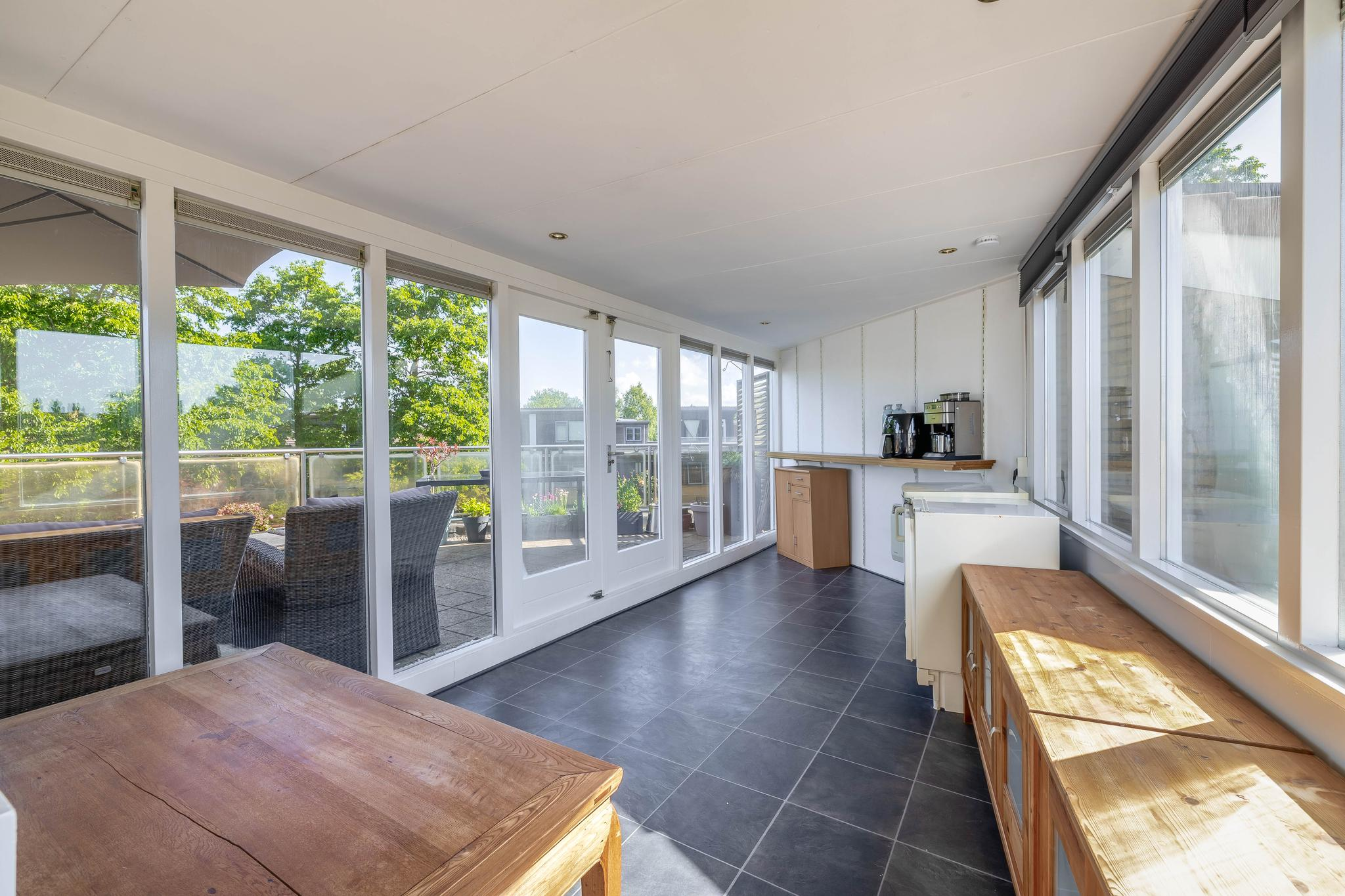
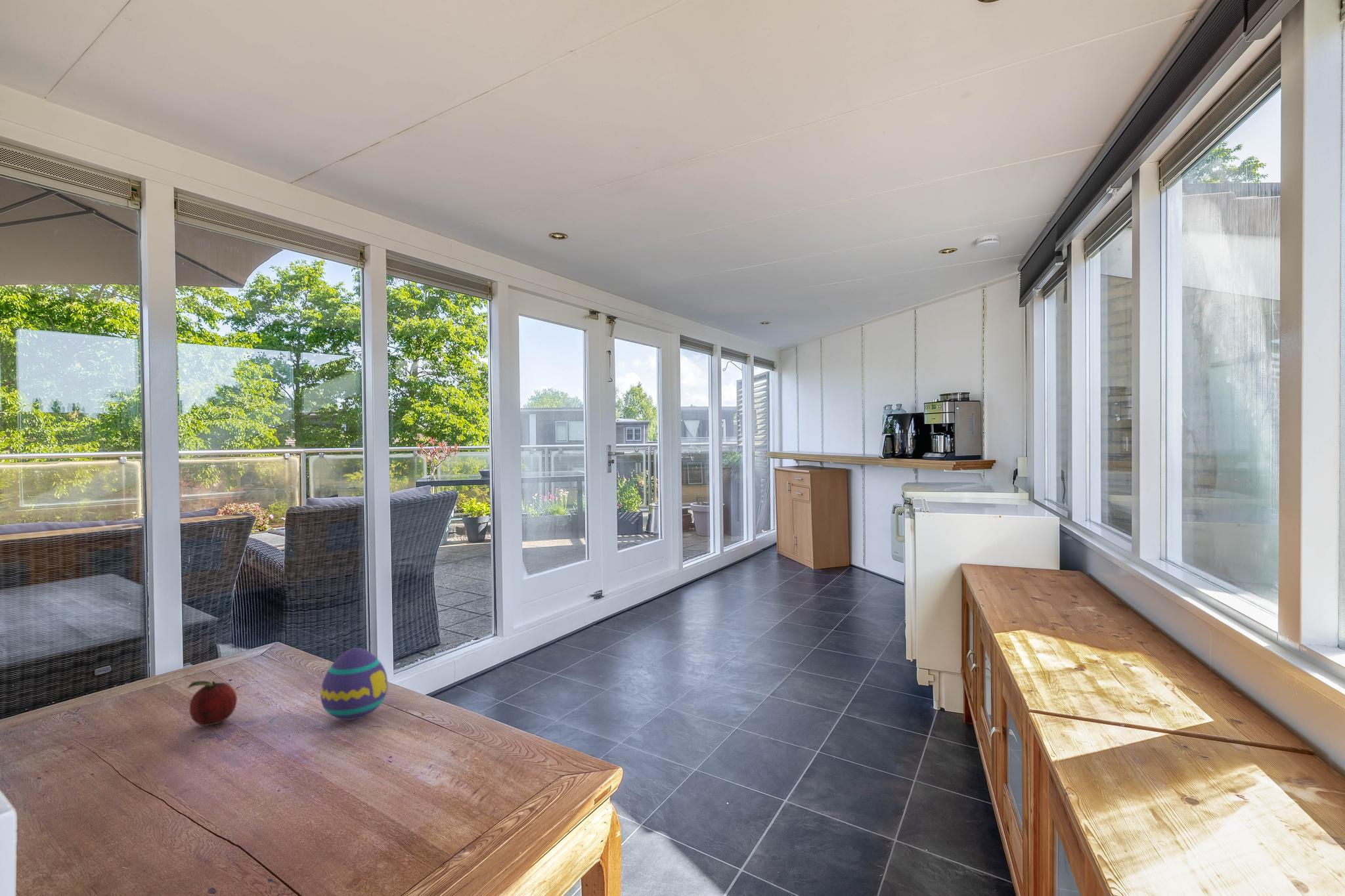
+ fruit [187,680,238,727]
+ decorative egg [320,647,389,721]
